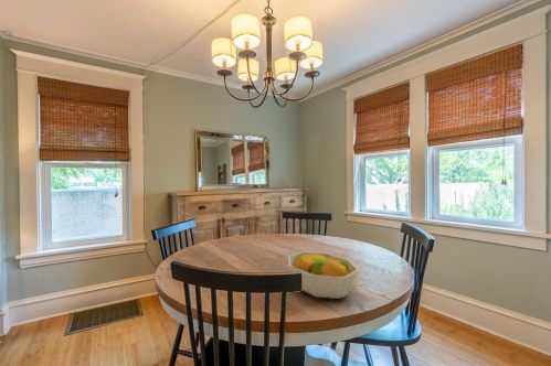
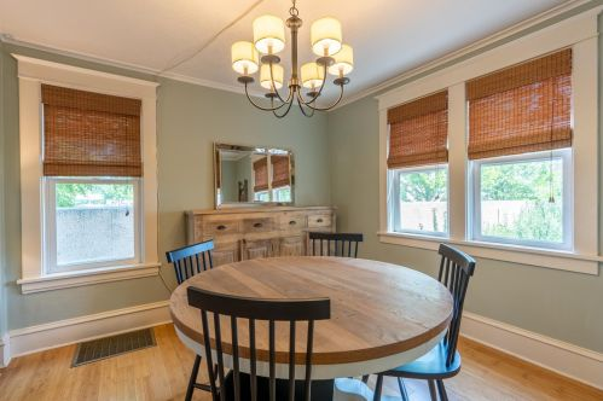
- fruit bowl [287,251,360,300]
